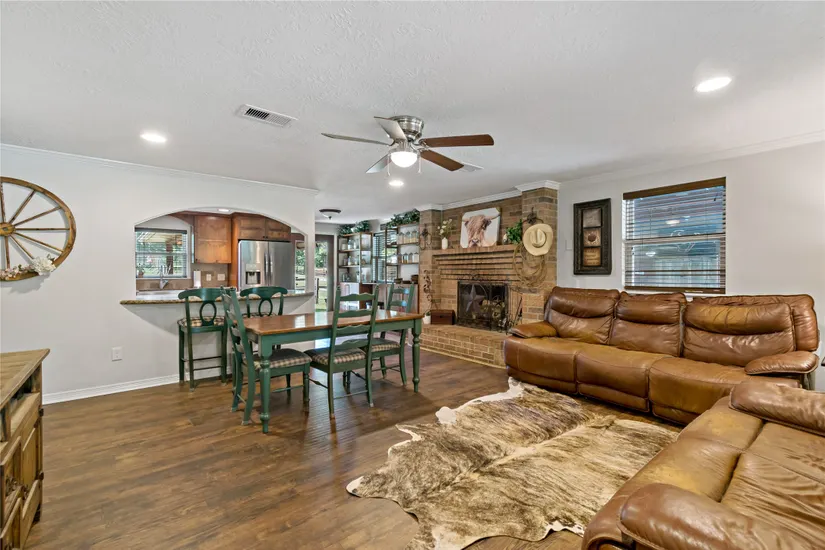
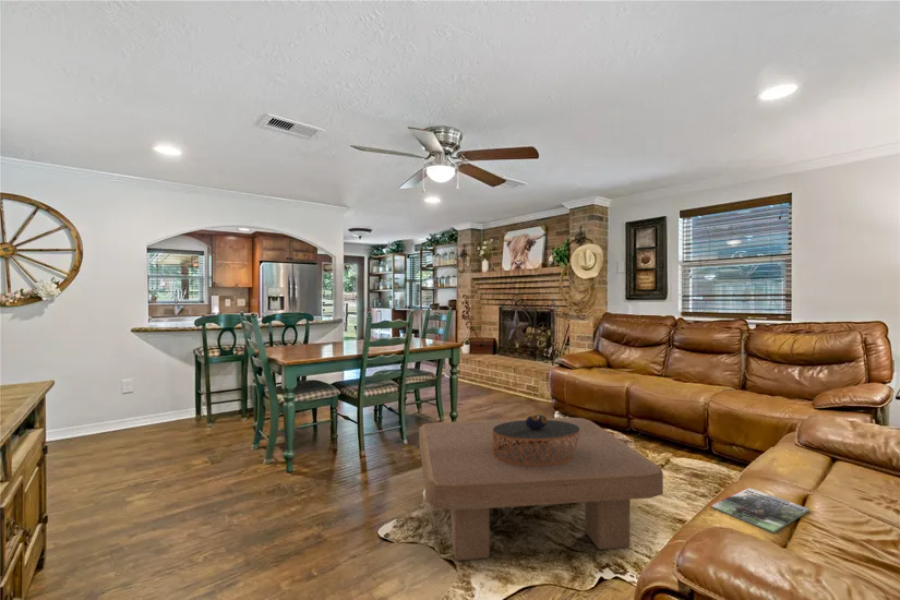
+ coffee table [493,413,579,466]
+ coffee table [418,417,664,562]
+ magazine [710,487,811,533]
